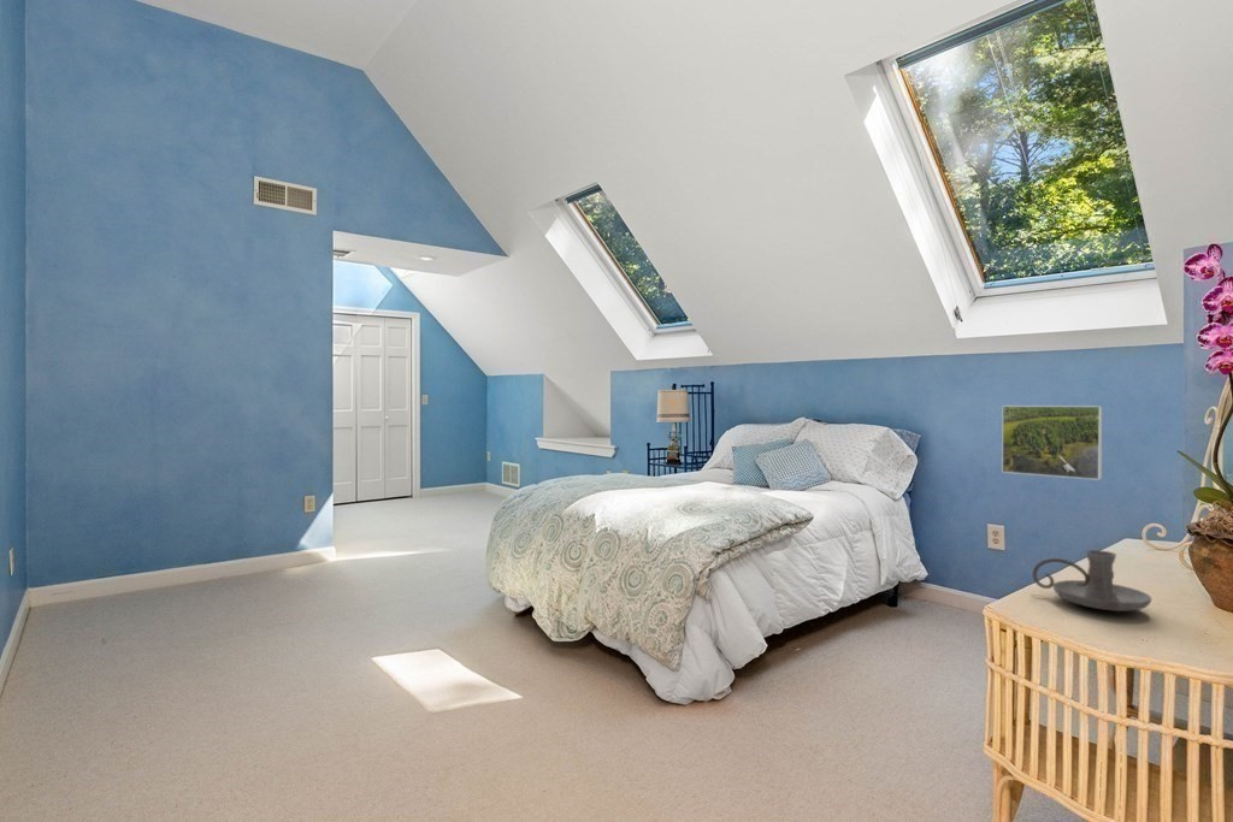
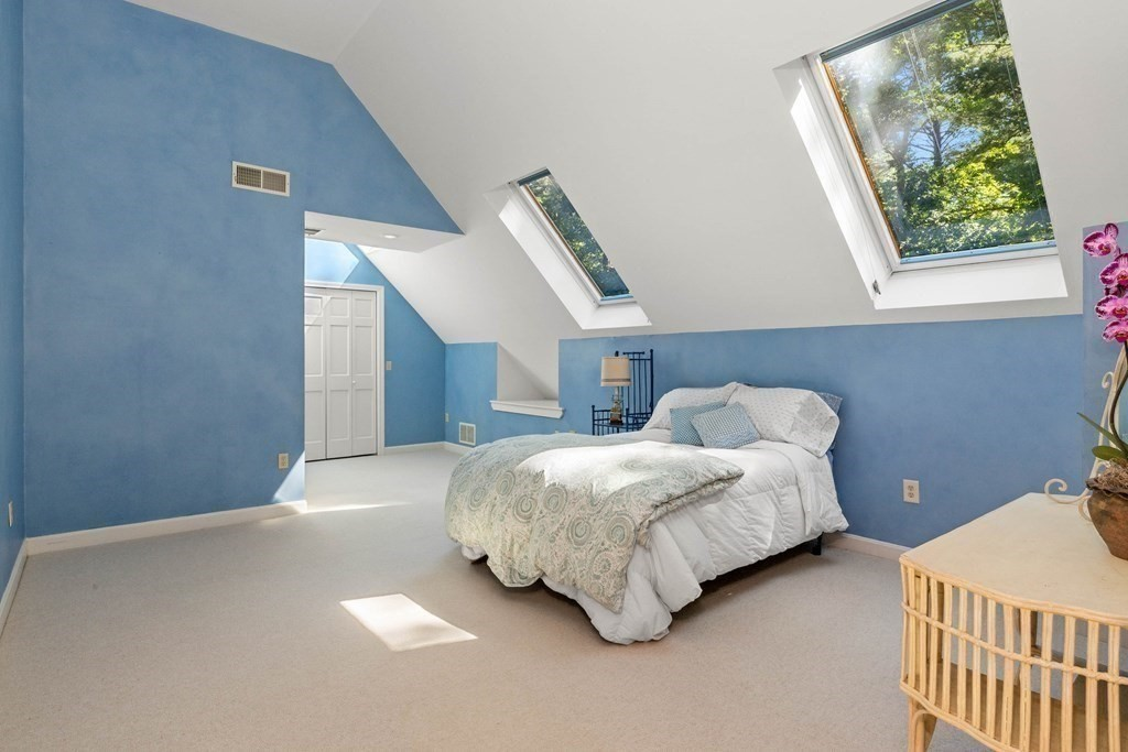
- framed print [1001,404,1103,481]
- candle holder [1032,549,1152,613]
